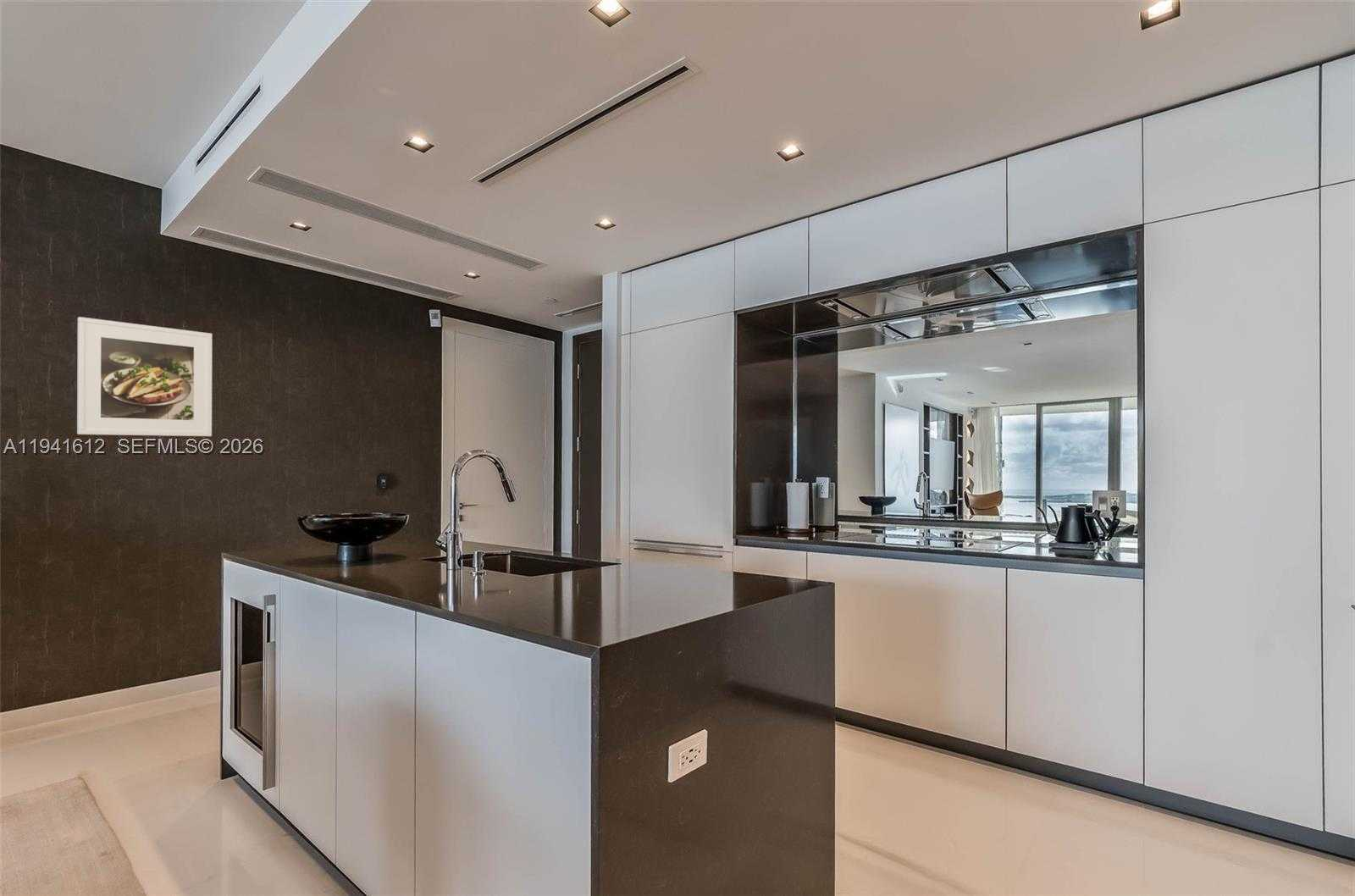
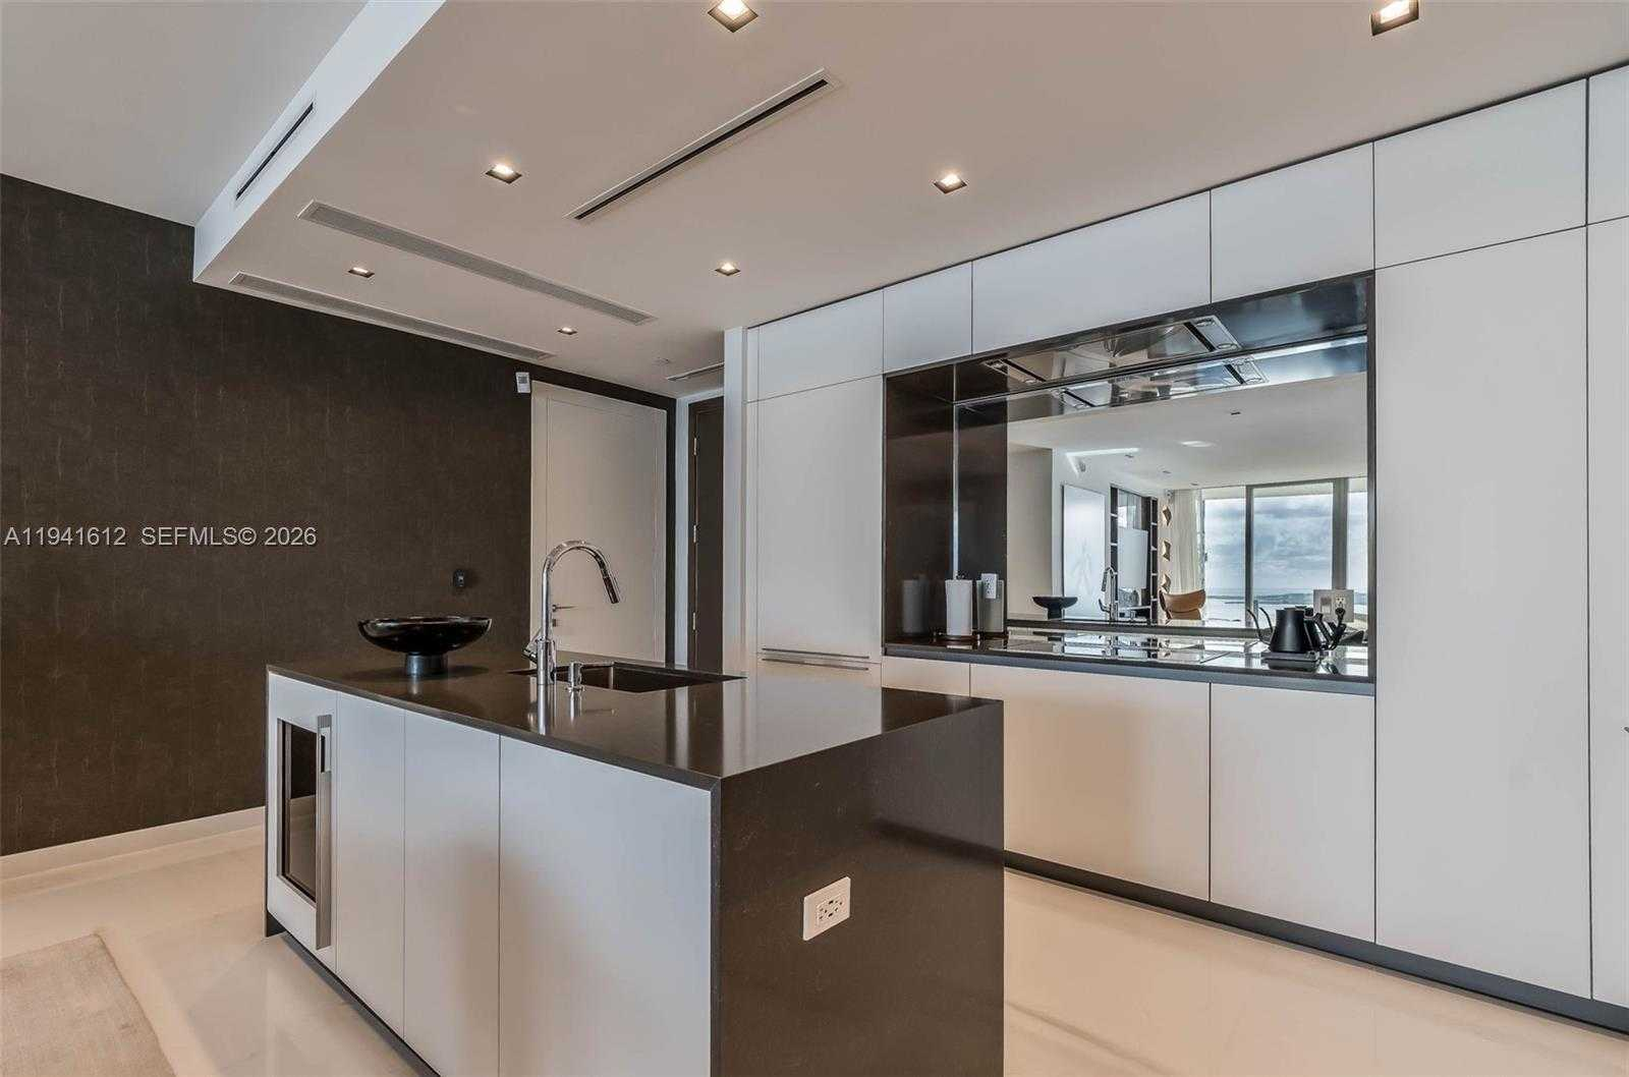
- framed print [76,316,213,437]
